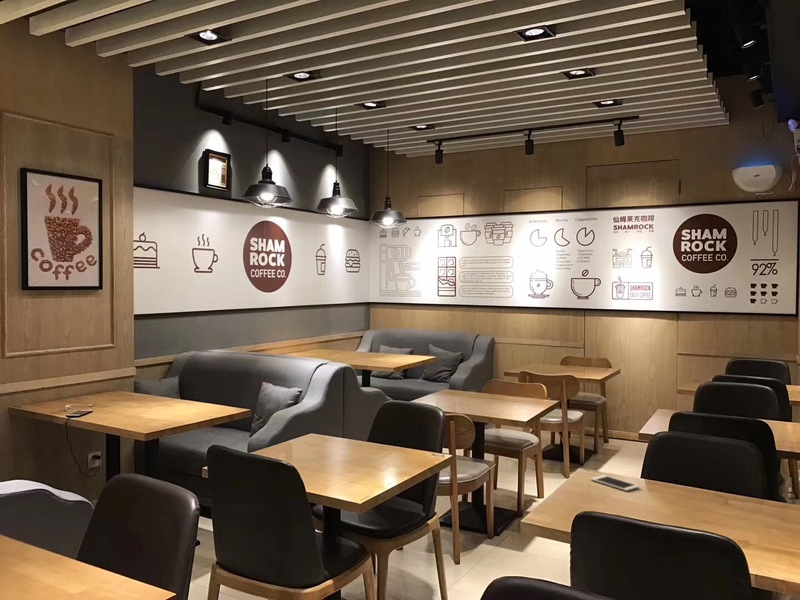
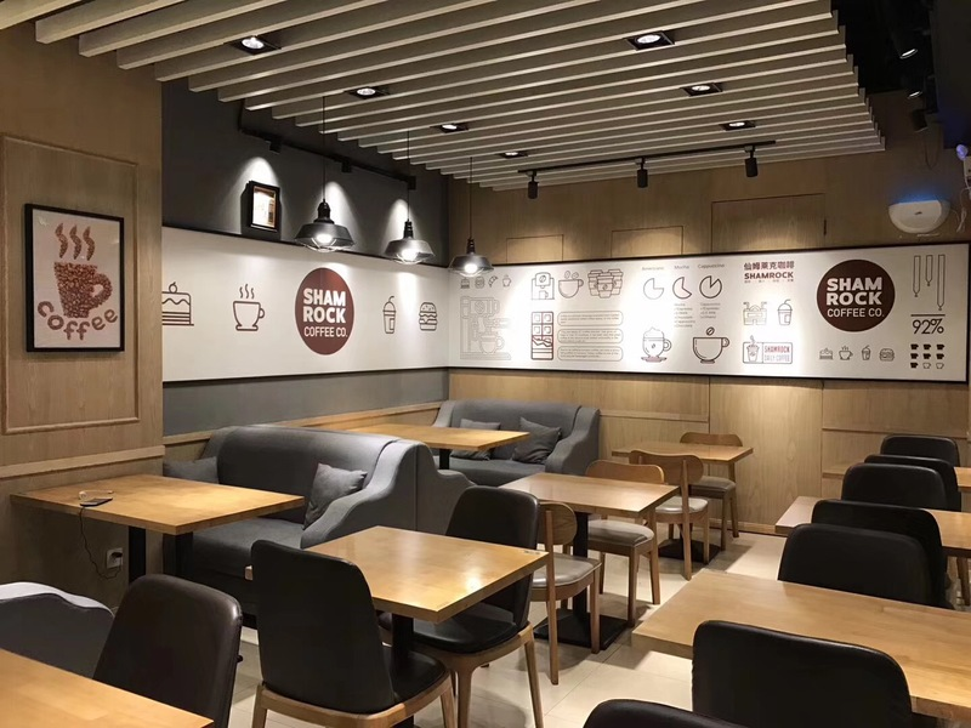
- cell phone [590,474,640,492]
